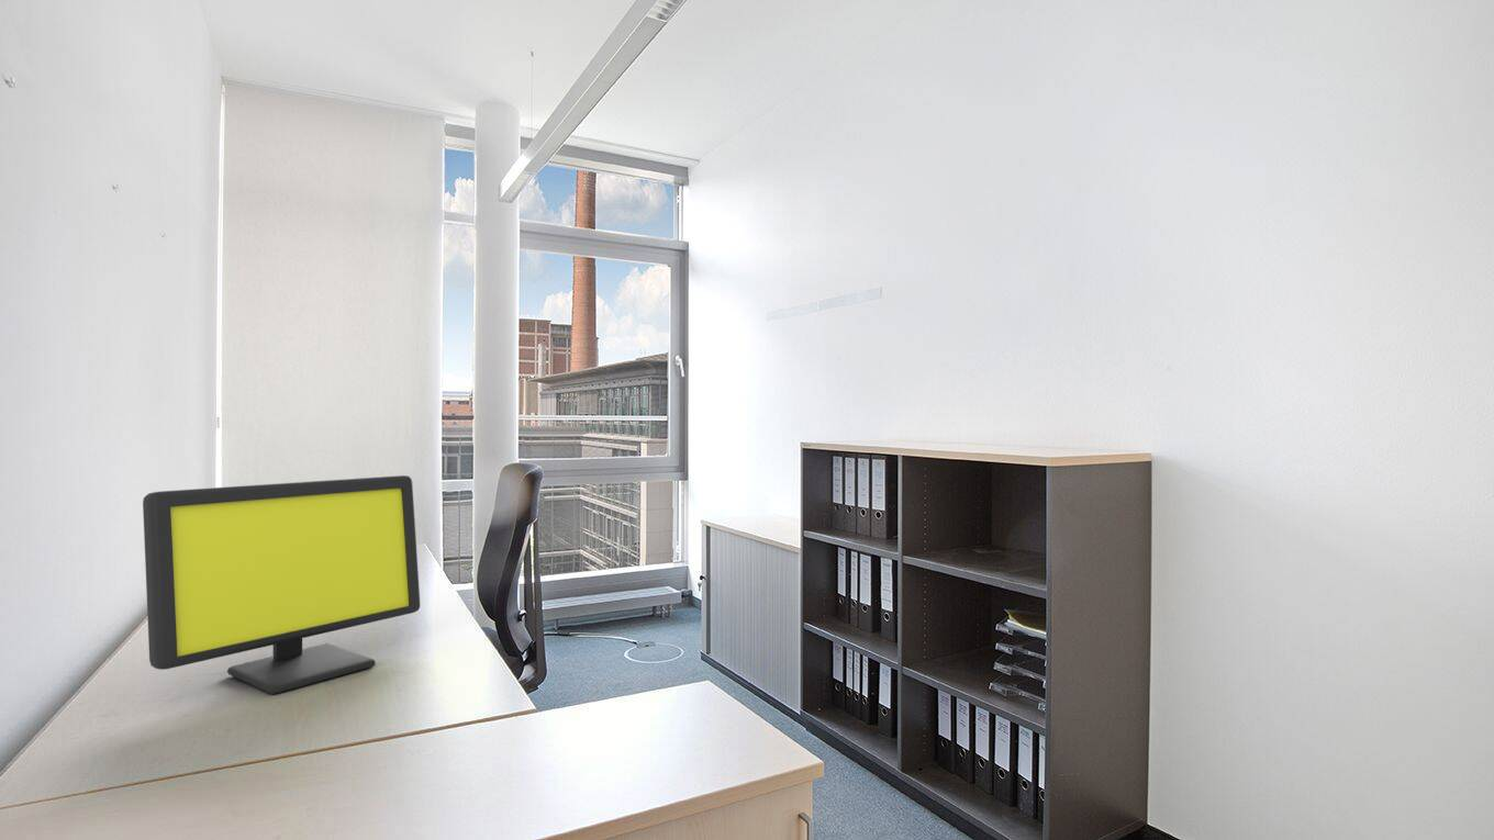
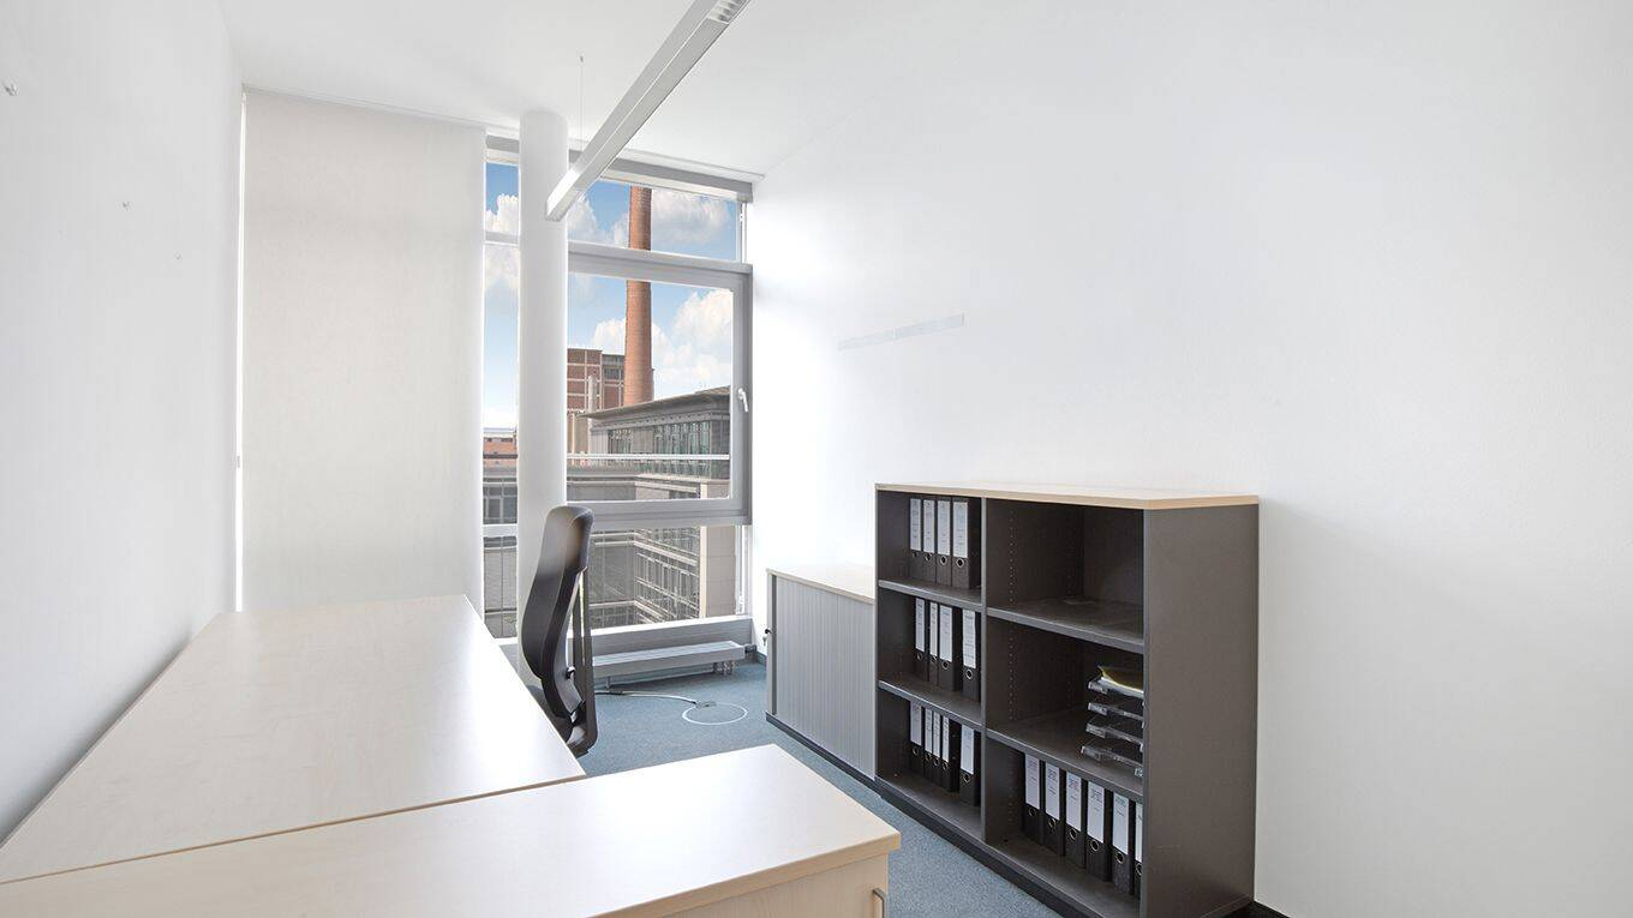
- computer monitor [142,474,421,695]
